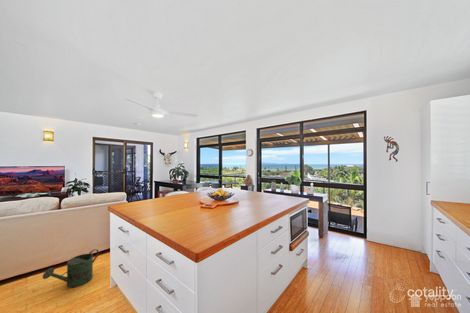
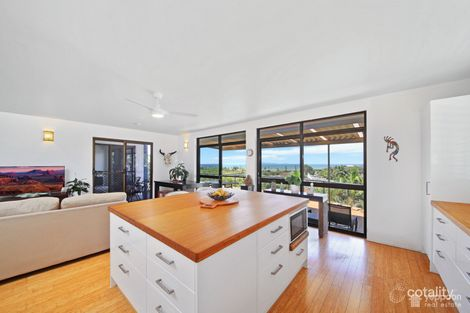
- watering can [42,248,100,289]
